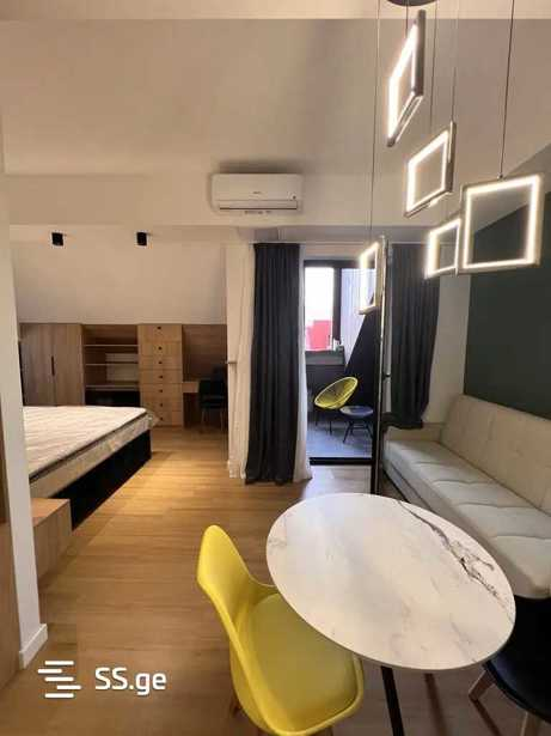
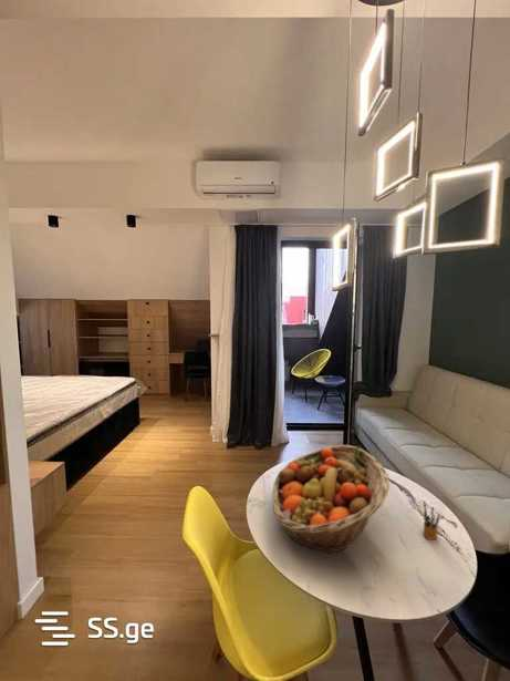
+ pencil box [421,502,441,541]
+ fruit basket [271,444,391,555]
